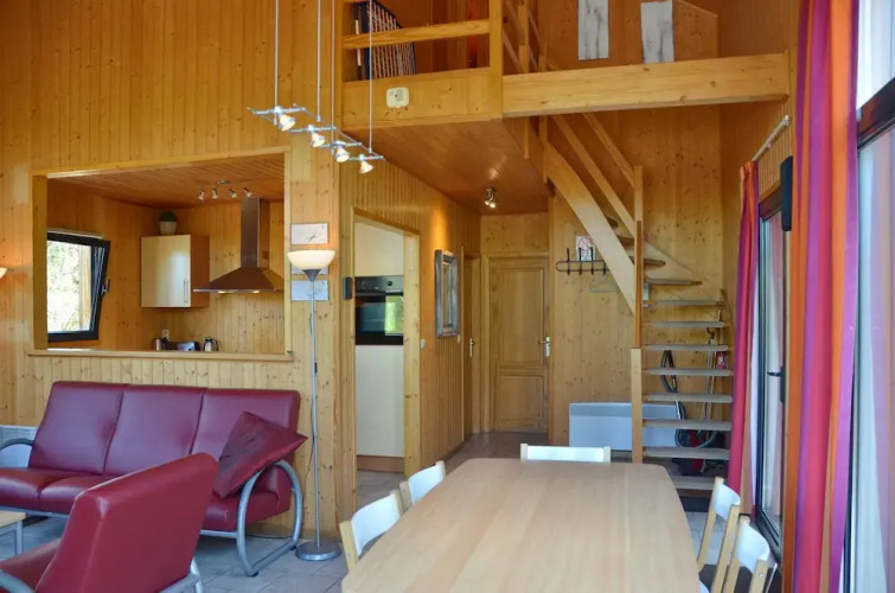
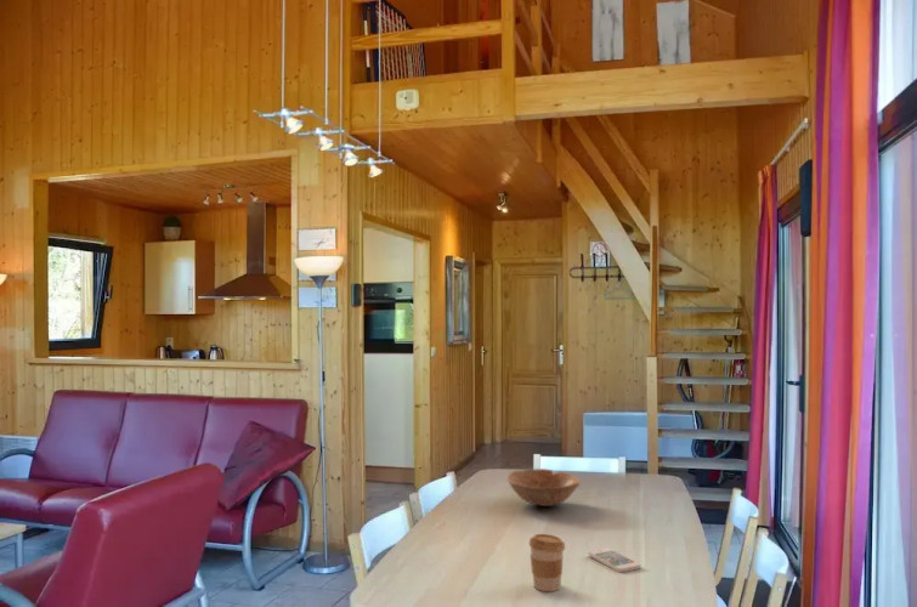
+ smartphone [588,546,641,573]
+ bowl [506,467,582,507]
+ coffee cup [528,533,566,592]
